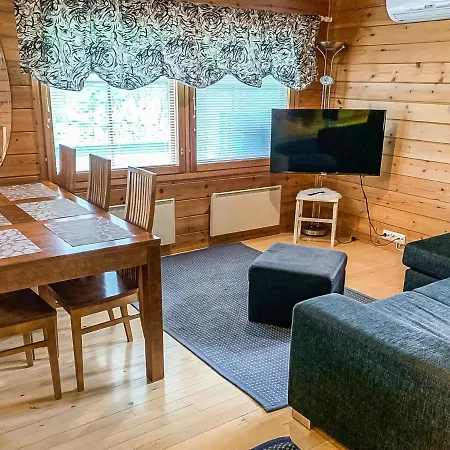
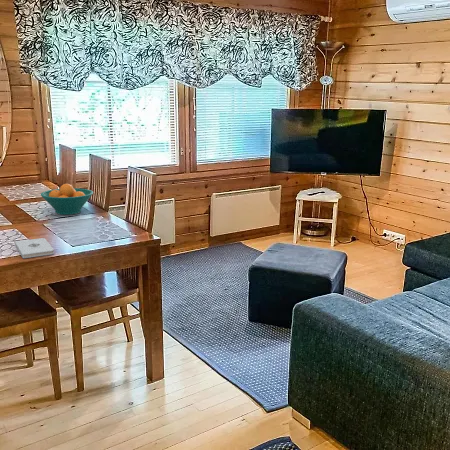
+ fruit bowl [40,183,94,216]
+ notepad [14,237,55,259]
